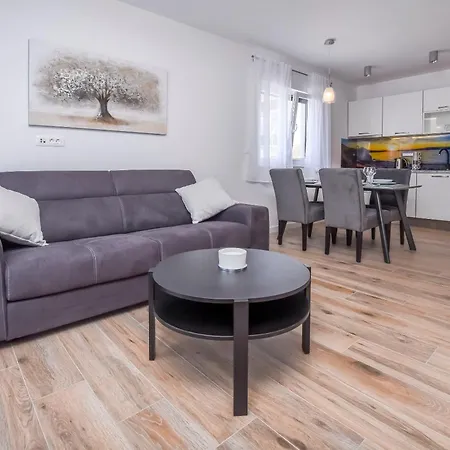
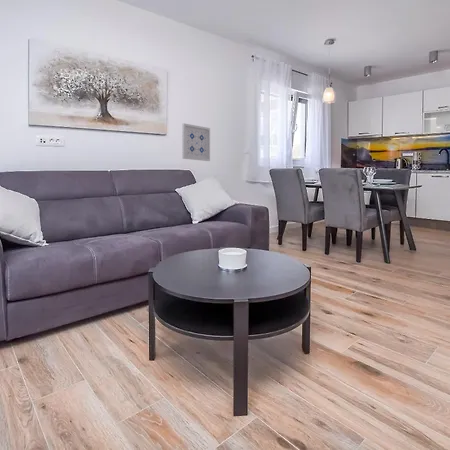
+ wall art [181,122,211,162]
